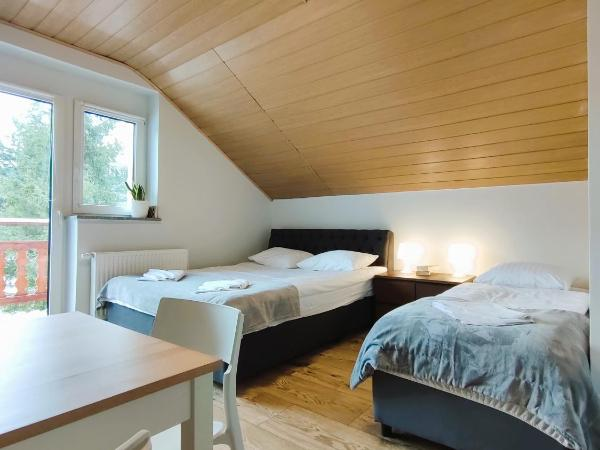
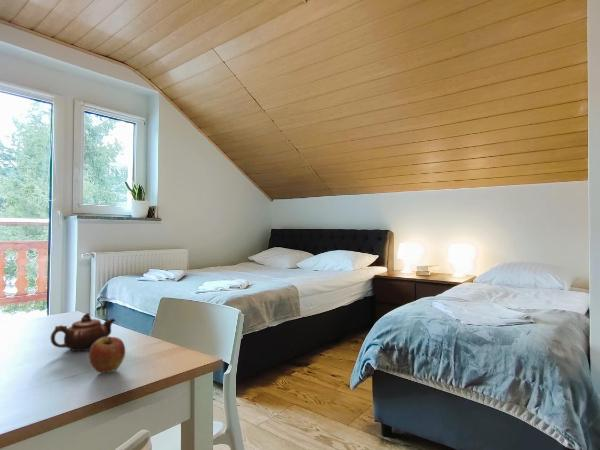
+ fruit [88,335,126,374]
+ teapot [50,312,116,352]
